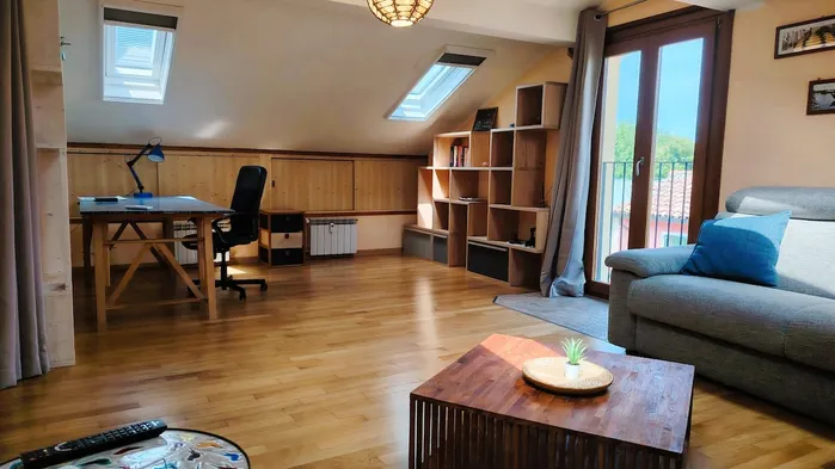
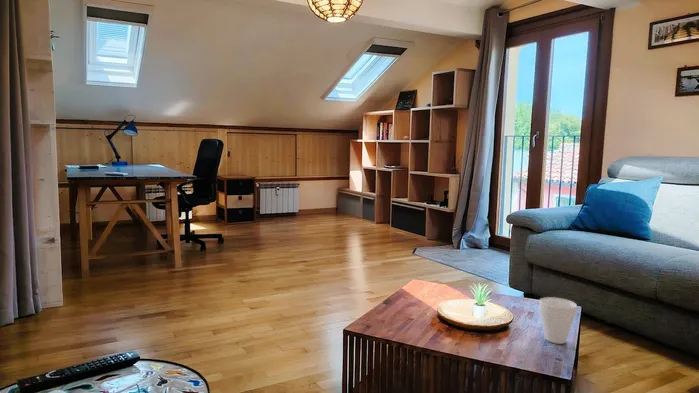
+ cup [538,296,578,345]
